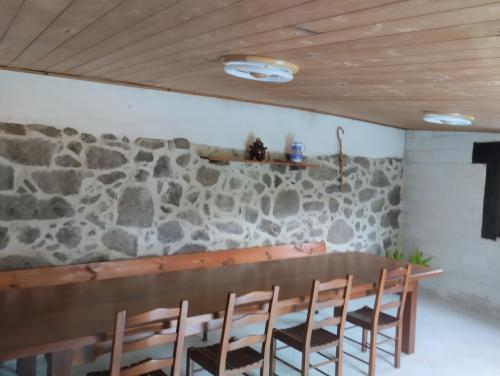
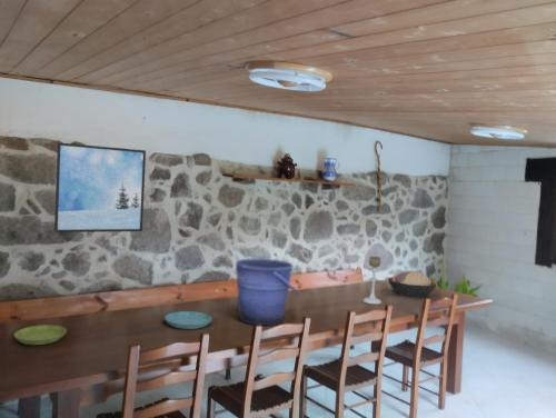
+ saucer [163,310,214,330]
+ decorative bowl [387,270,438,299]
+ saucer [13,324,68,346]
+ candle holder [361,255,383,305]
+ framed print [53,141,147,233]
+ bucket [235,258,299,327]
